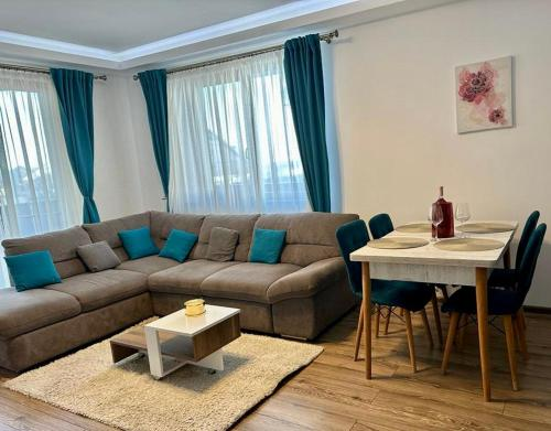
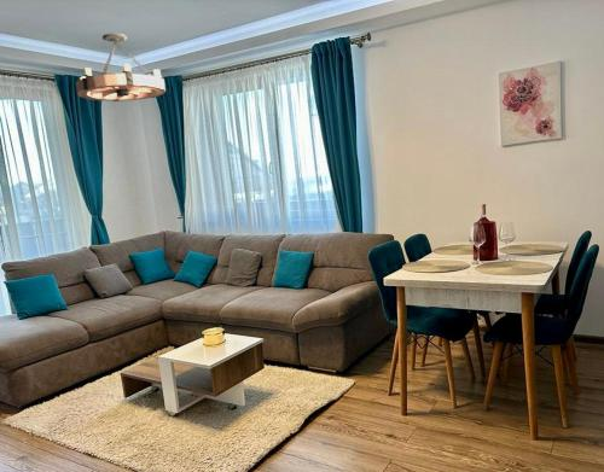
+ chandelier [75,33,167,103]
